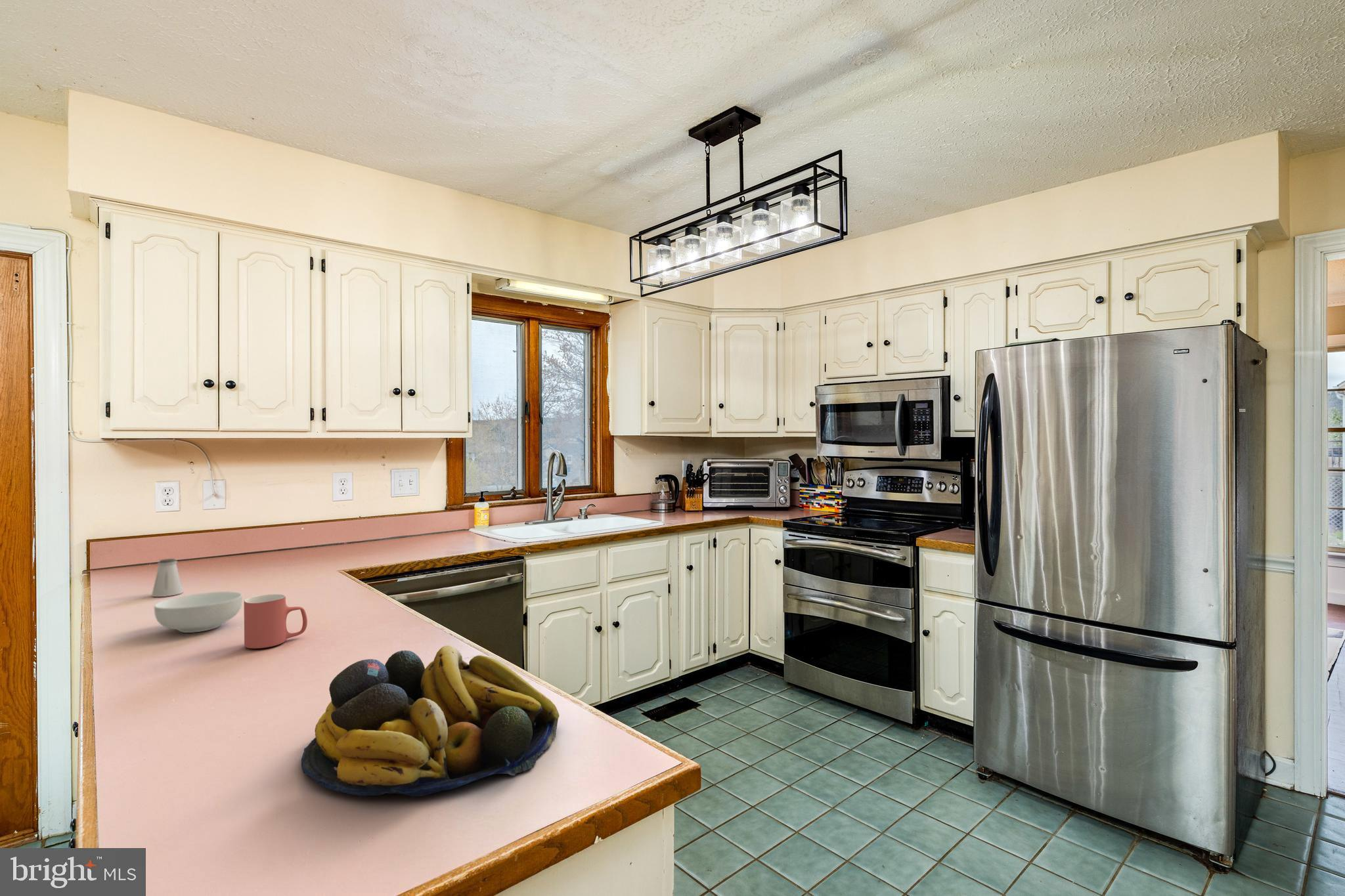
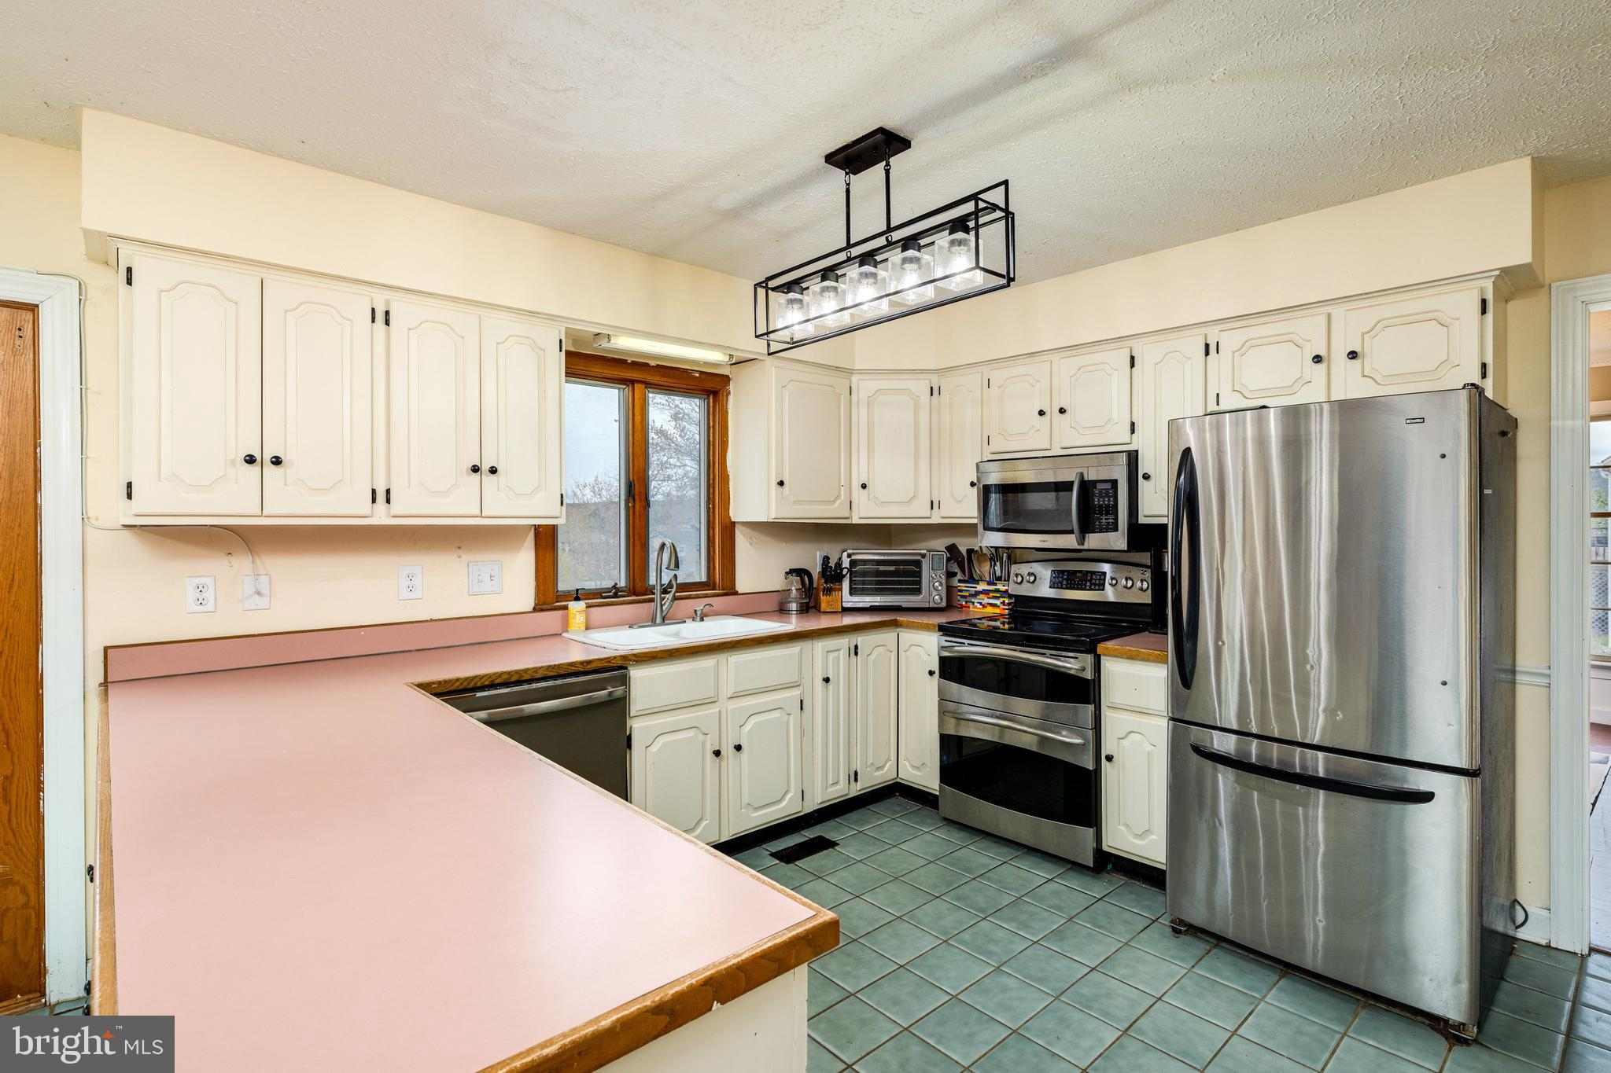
- mug [244,593,308,649]
- fruit bowl [301,645,560,797]
- cereal bowl [154,591,243,633]
- saltshaker [151,558,184,597]
